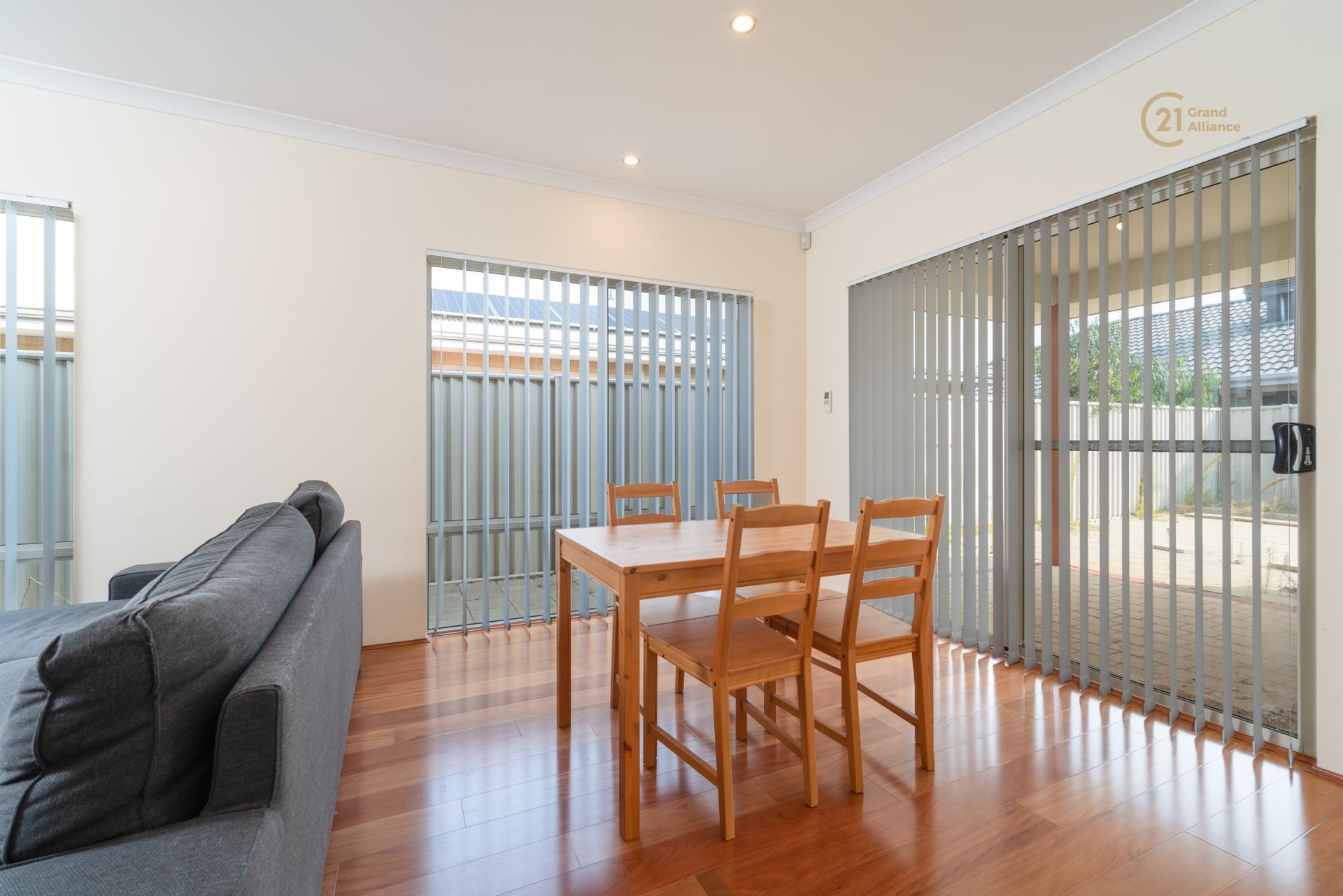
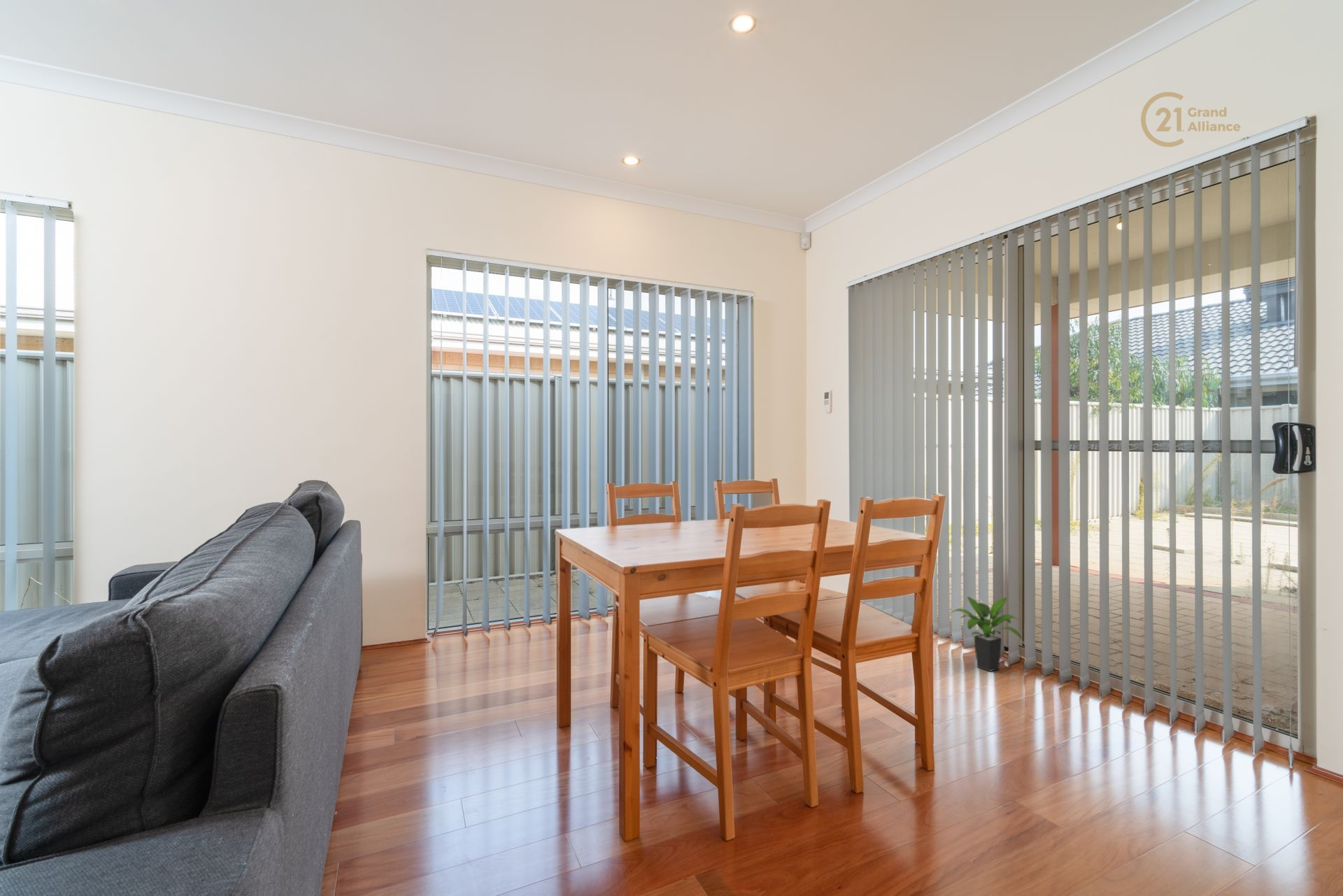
+ potted plant [948,596,1023,672]
